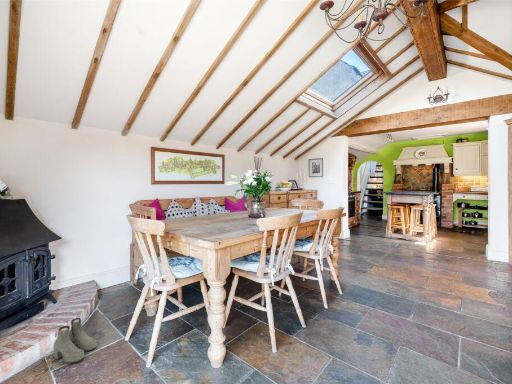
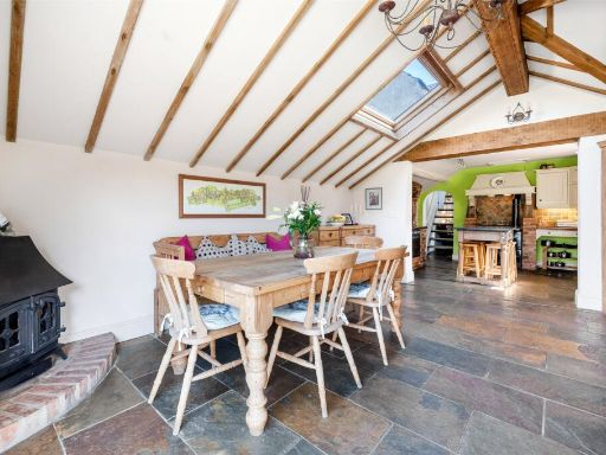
- boots [52,317,98,364]
